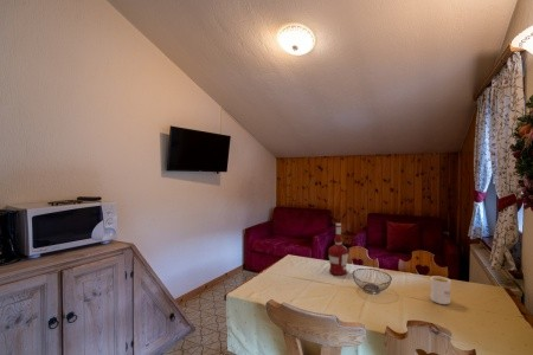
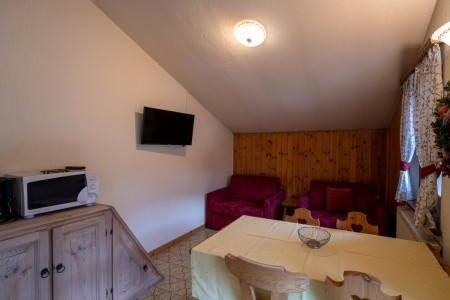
- alcohol [328,222,349,276]
- mug [429,275,451,305]
